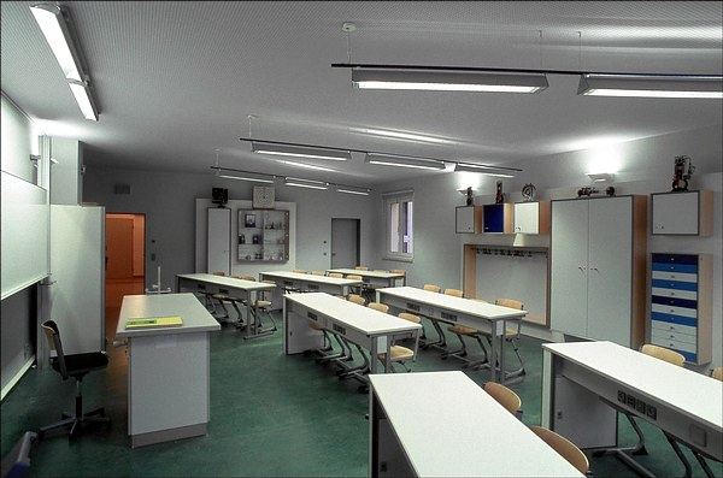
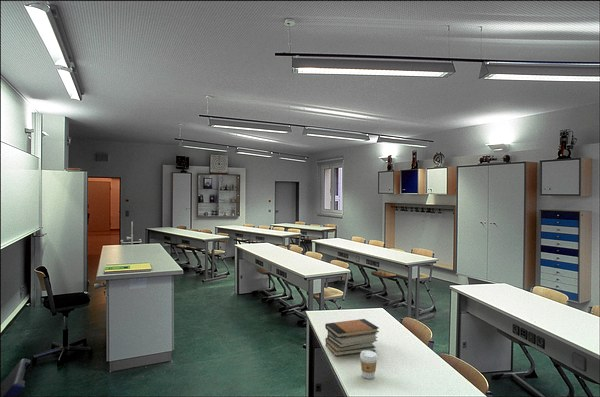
+ book stack [324,318,380,357]
+ coffee cup [359,351,378,380]
